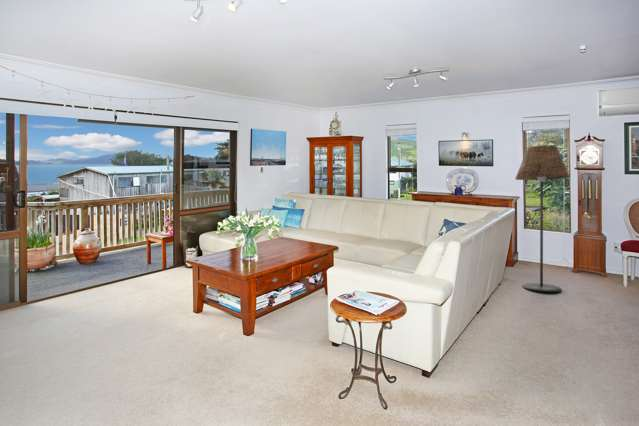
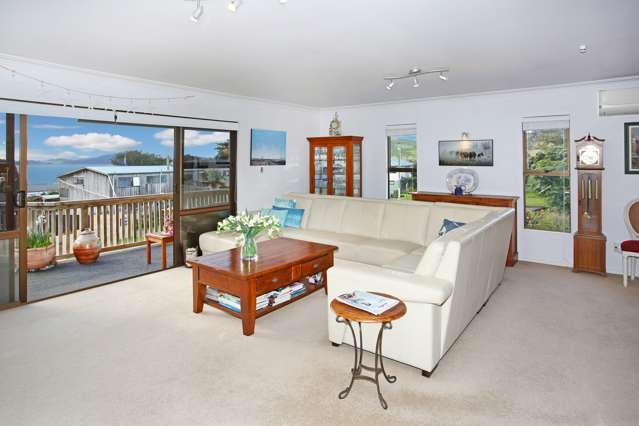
- floor lamp [514,144,571,293]
